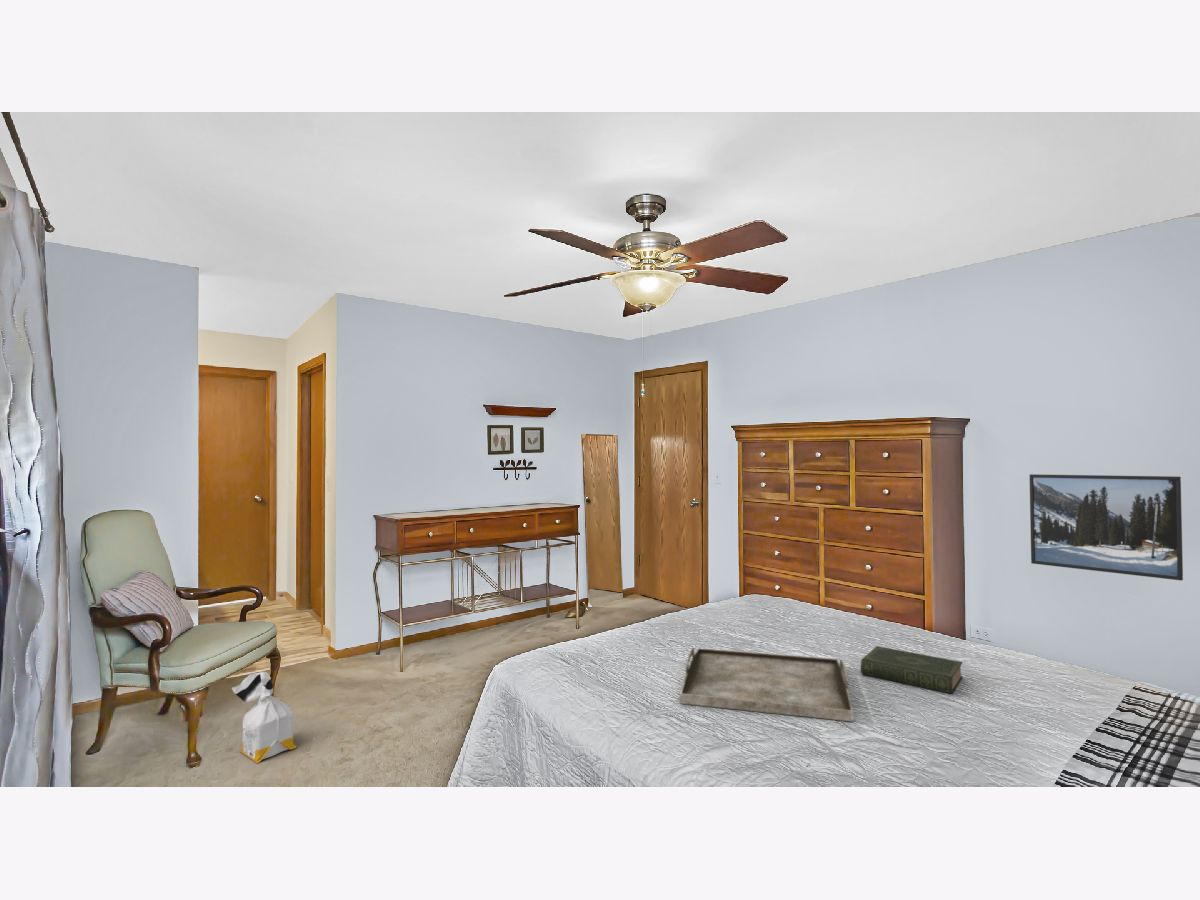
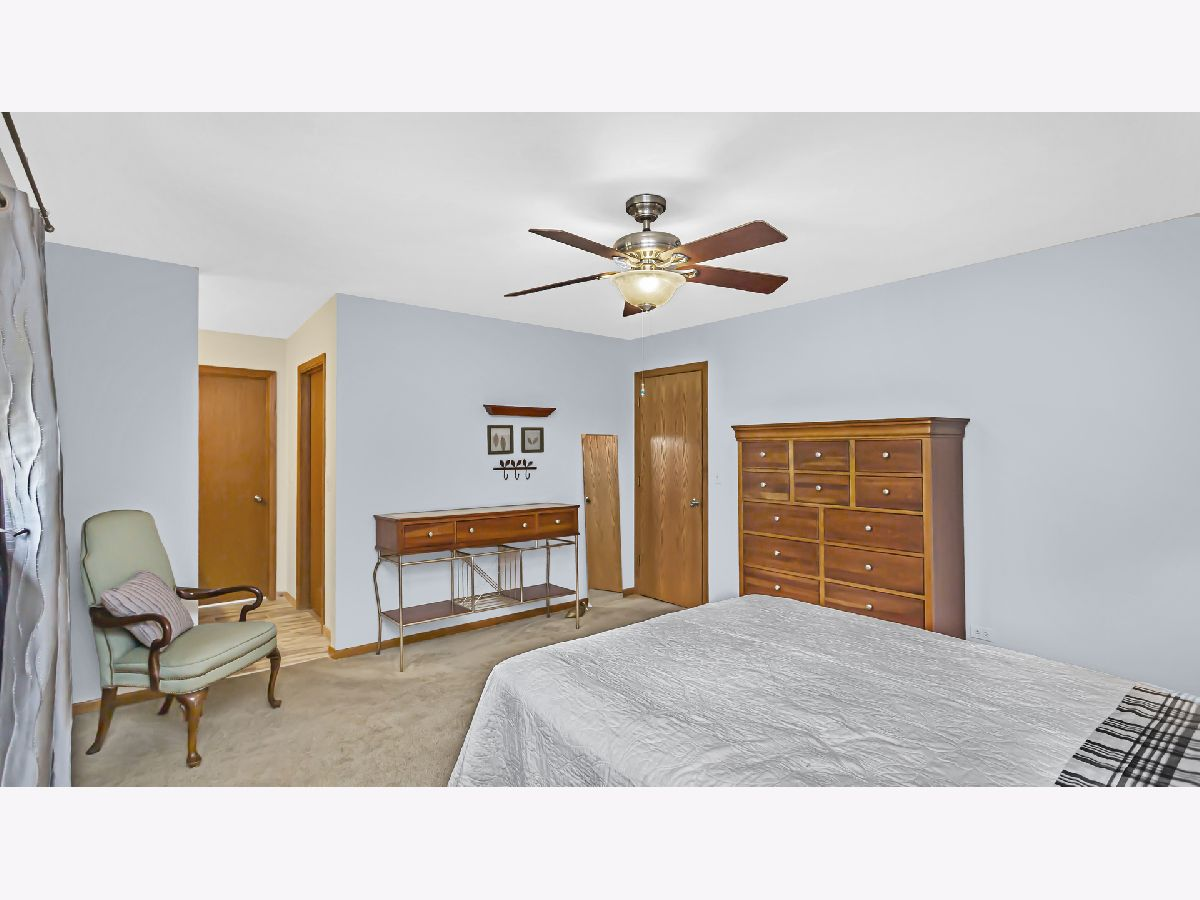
- serving tray [679,647,854,723]
- book [860,645,964,695]
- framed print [1029,473,1184,582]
- bag [231,671,297,764]
